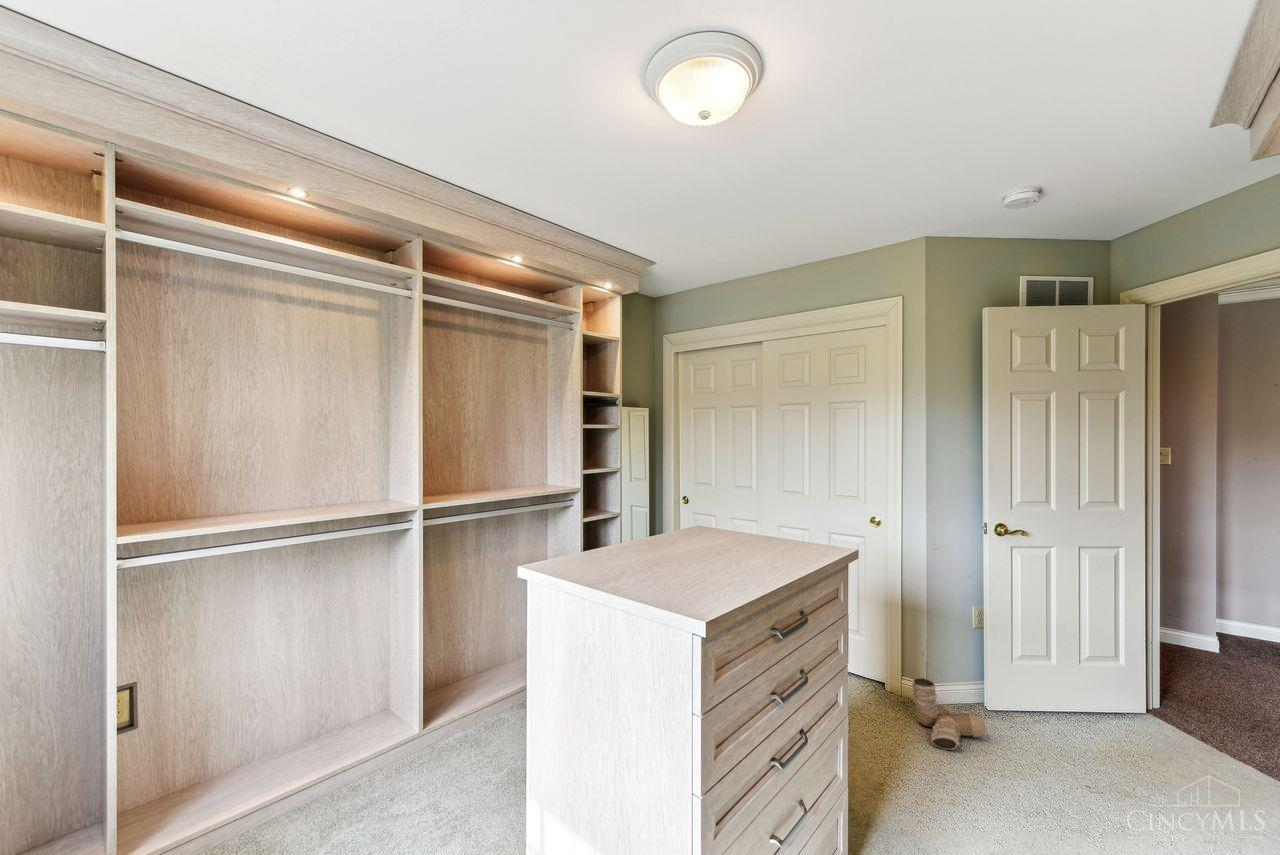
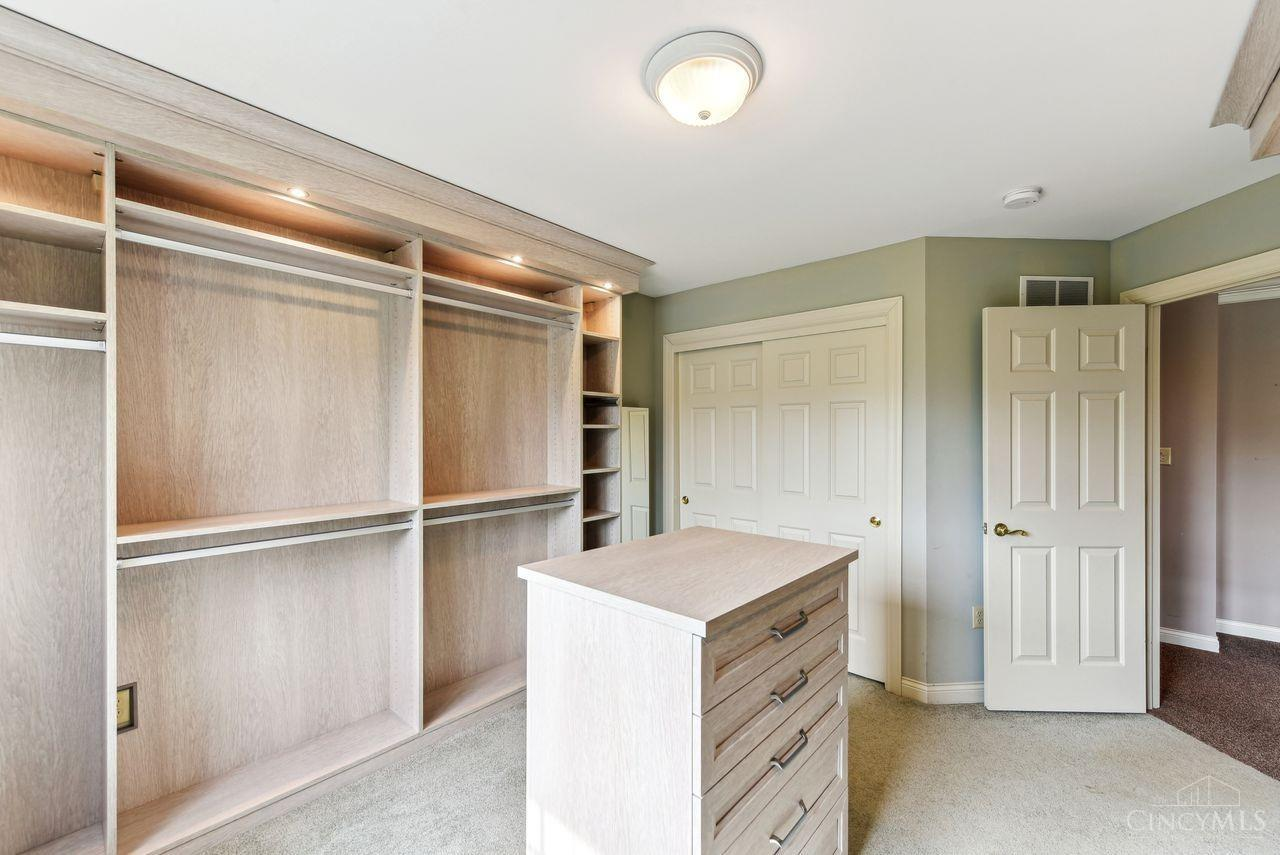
- boots [910,677,987,751]
